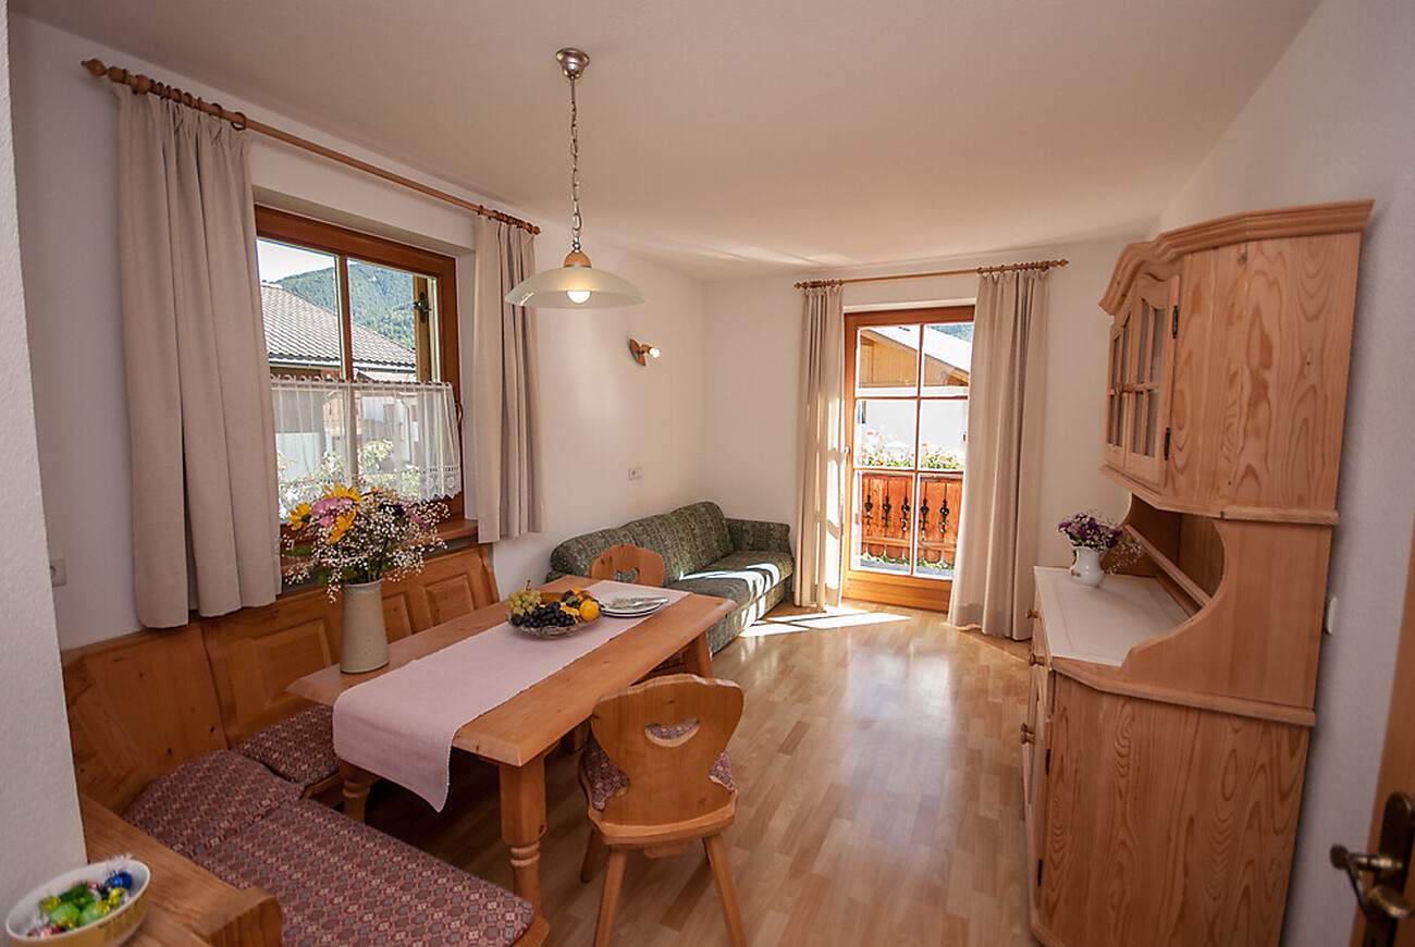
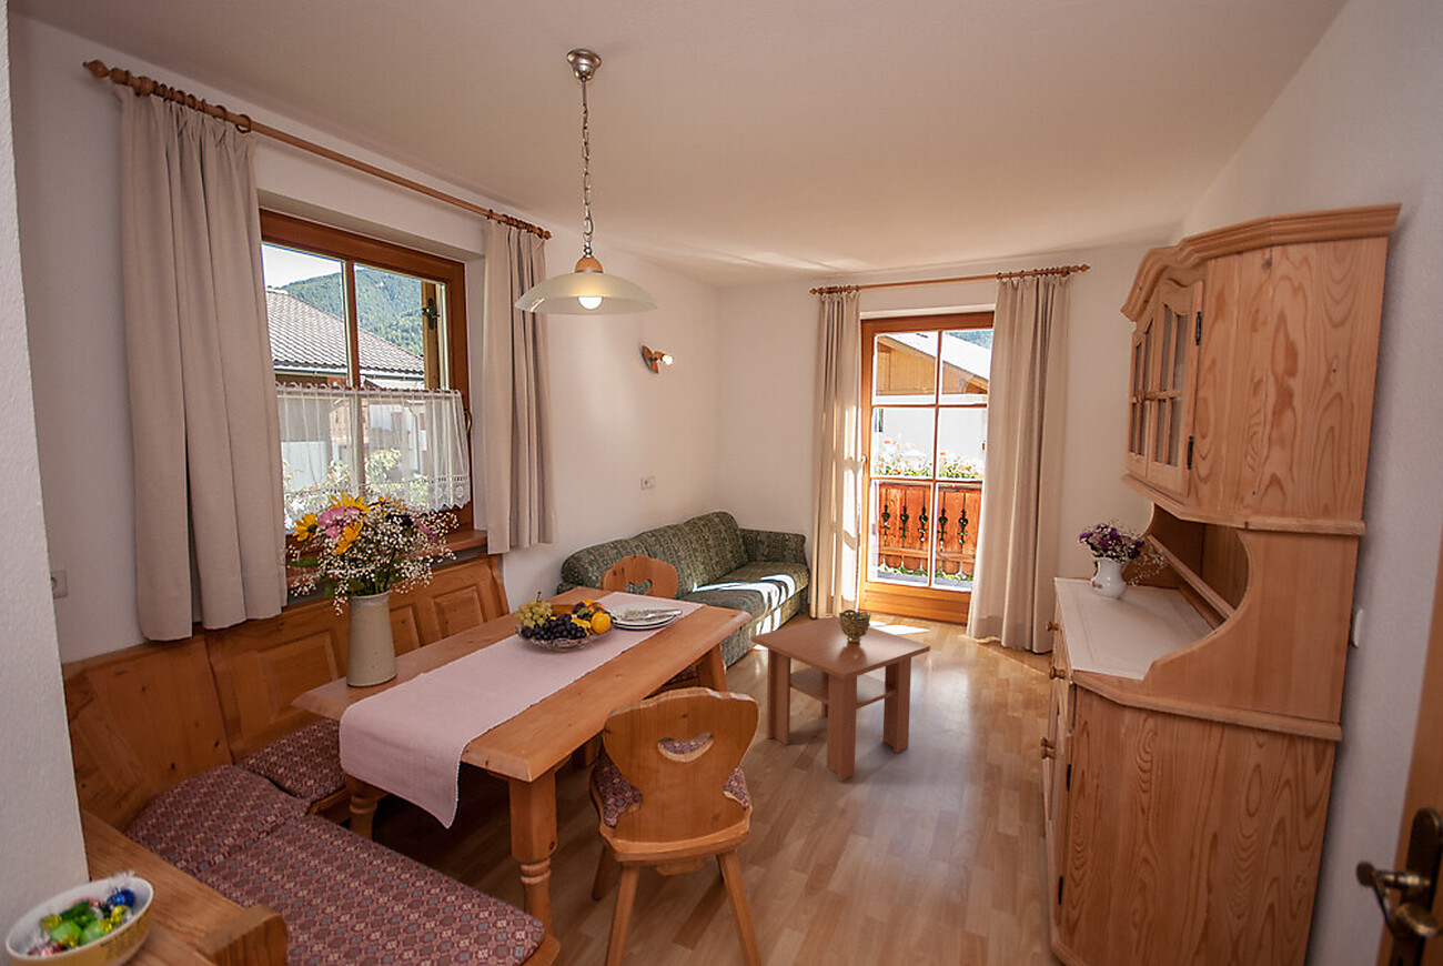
+ decorative bowl [838,608,871,644]
+ coffee table [750,615,931,782]
